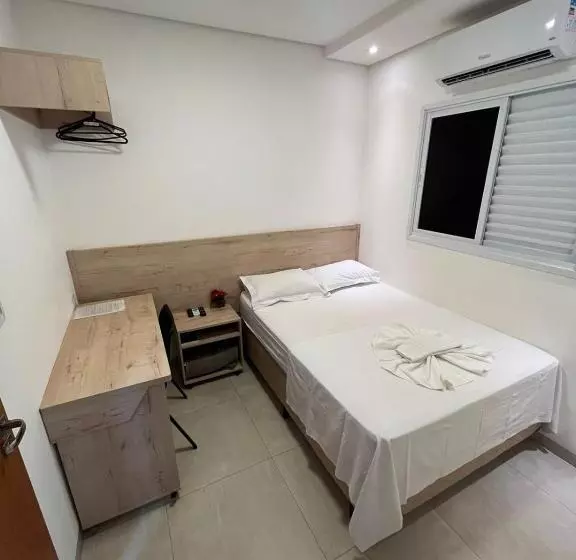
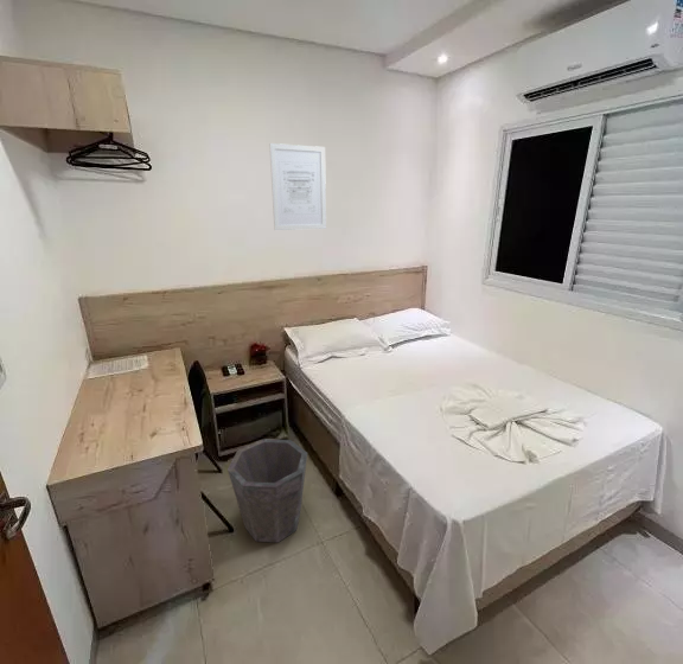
+ waste bin [226,438,308,543]
+ wall art [268,142,327,231]
